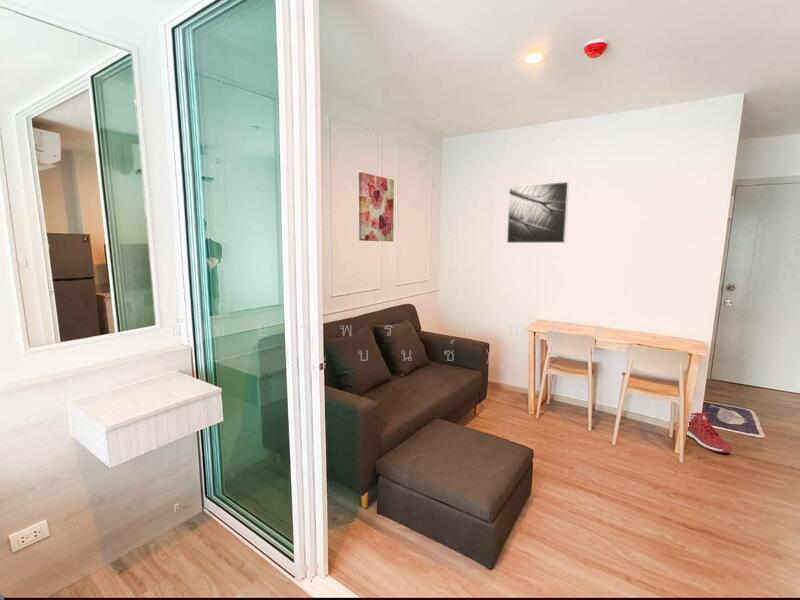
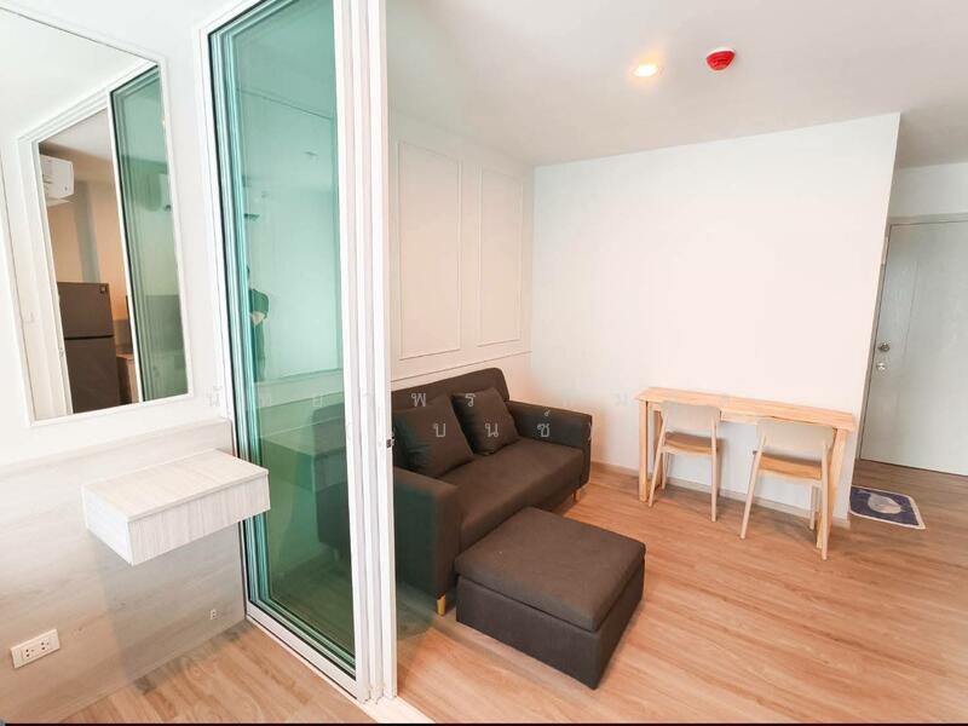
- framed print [506,181,570,244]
- sneaker [686,411,732,454]
- wall art [358,171,395,242]
